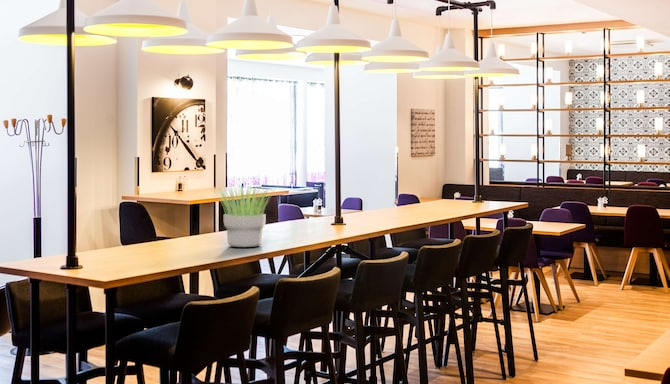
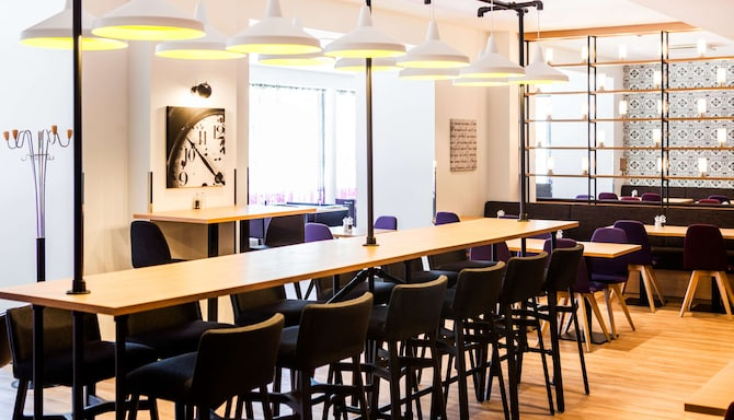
- potted plant [211,186,278,248]
